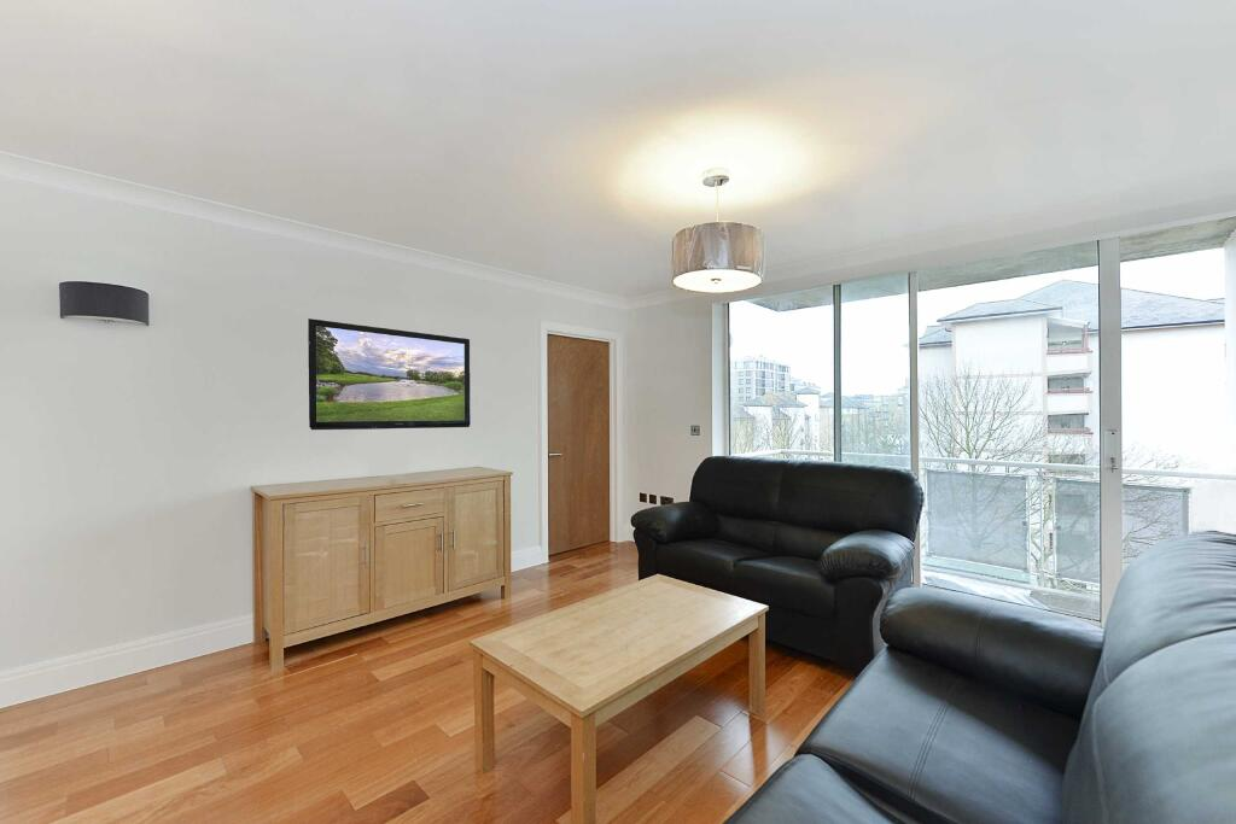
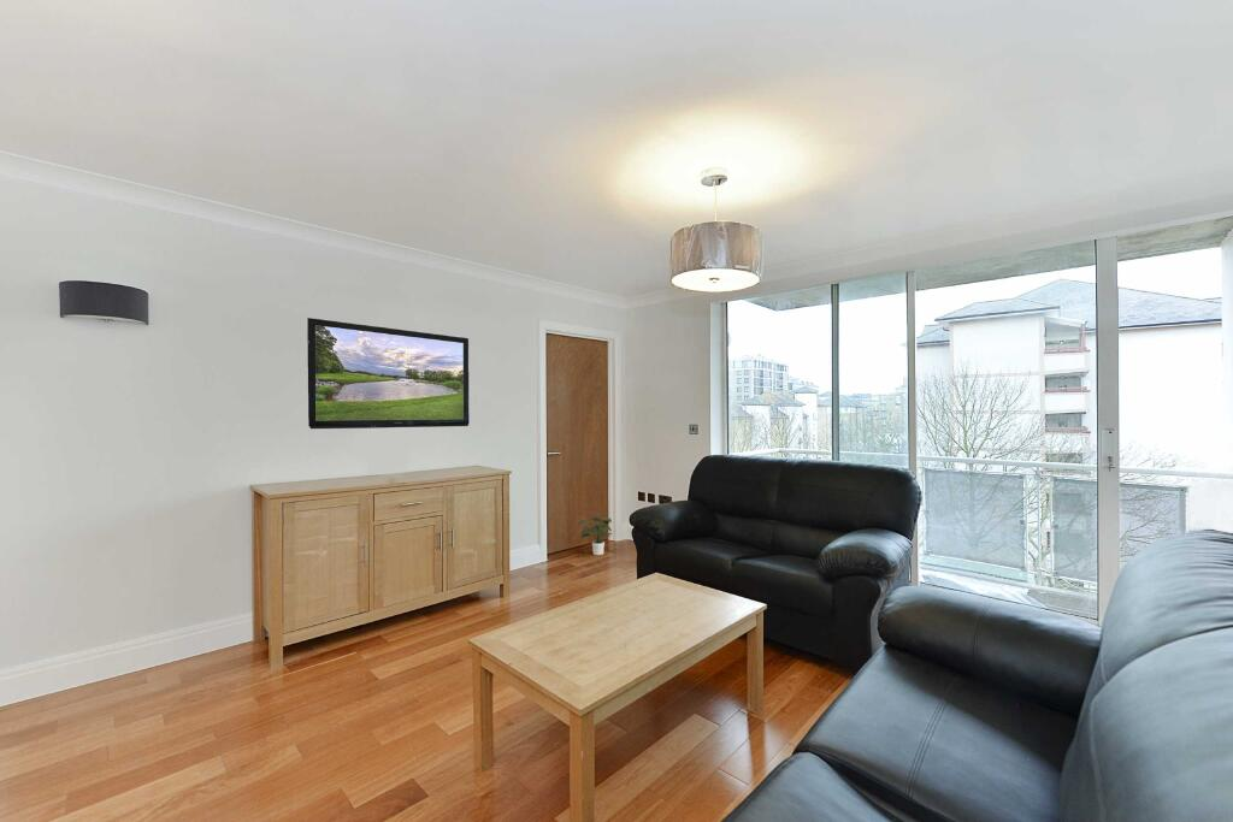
+ potted plant [578,513,614,556]
